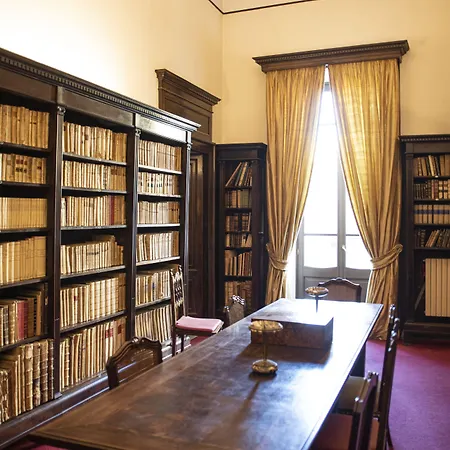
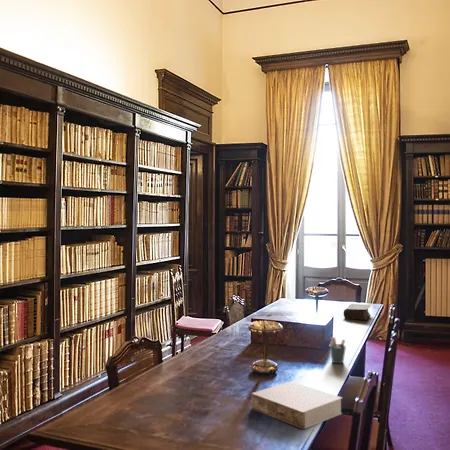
+ pen holder [329,336,347,365]
+ book [343,303,371,321]
+ book [251,380,343,430]
